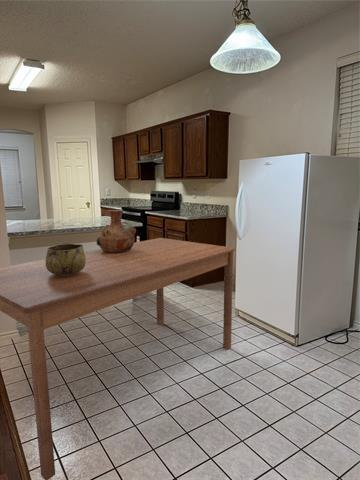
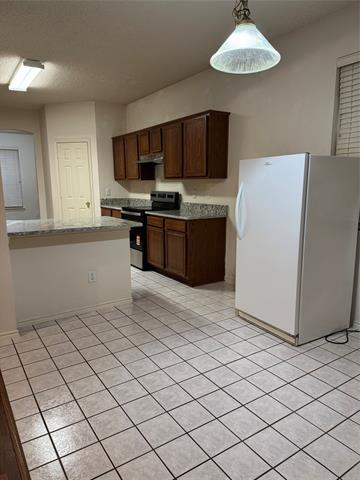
- vase [95,209,137,253]
- dining table [0,237,236,480]
- decorative bowl [45,243,86,276]
